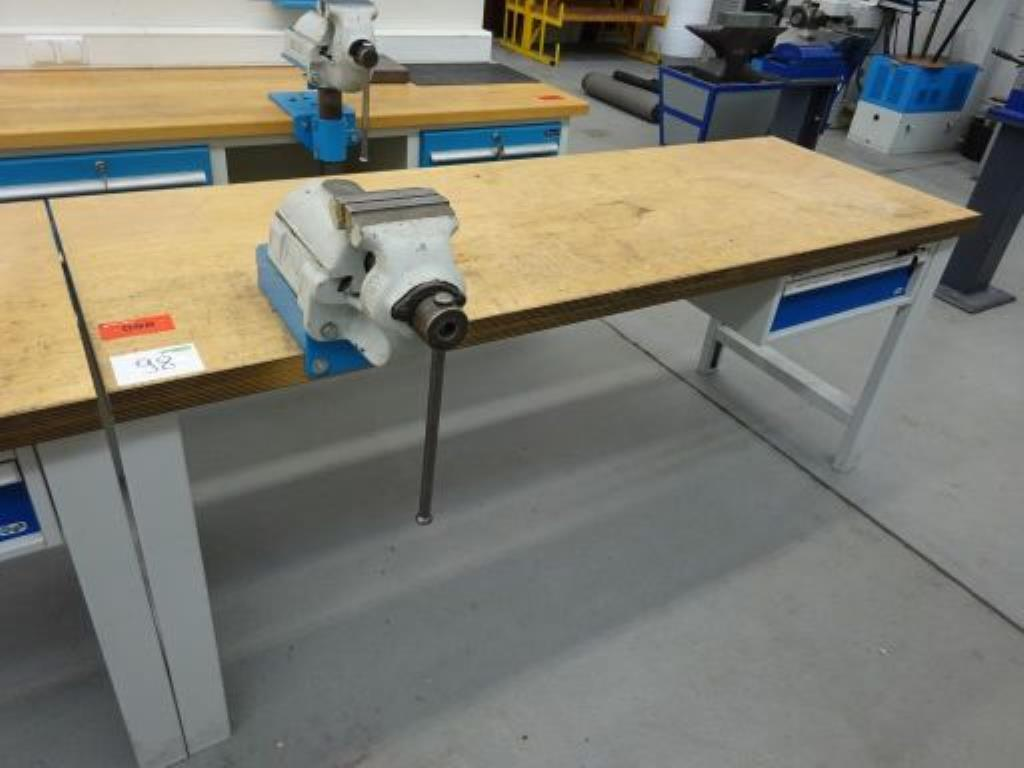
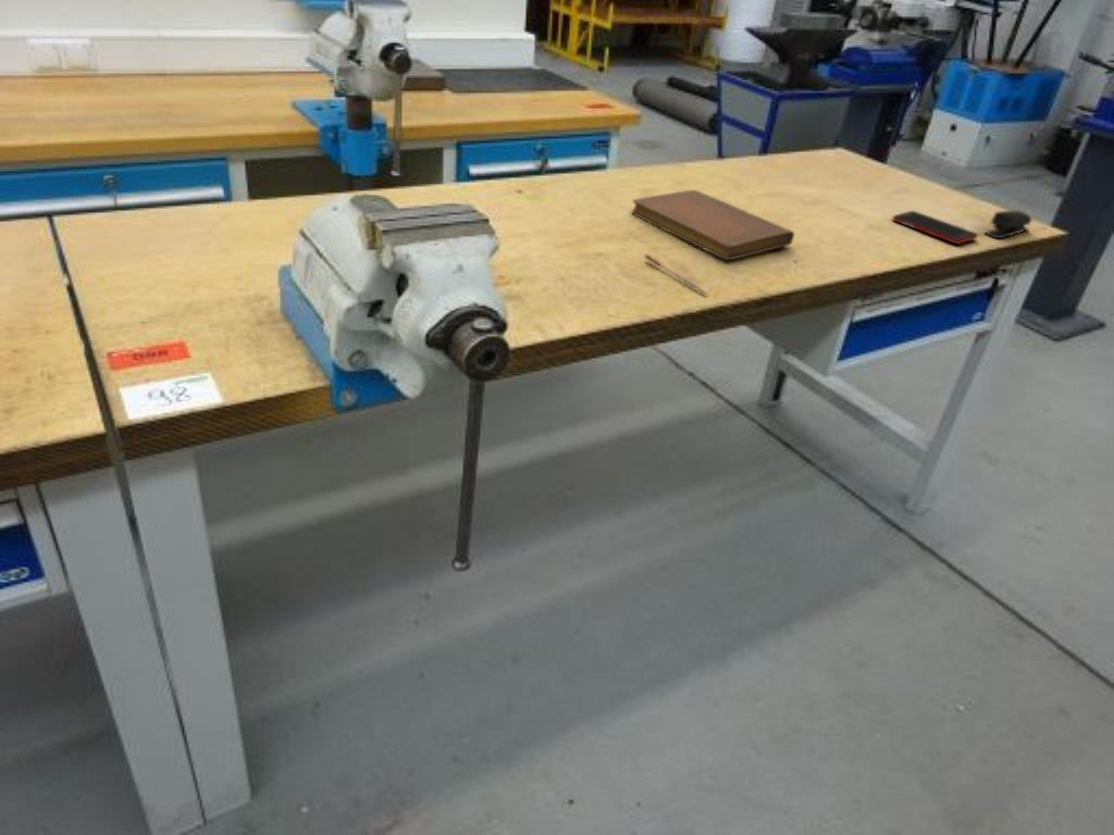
+ pen [644,253,709,296]
+ cell phone [891,210,979,245]
+ stapler [983,210,1032,239]
+ notebook [631,189,795,262]
